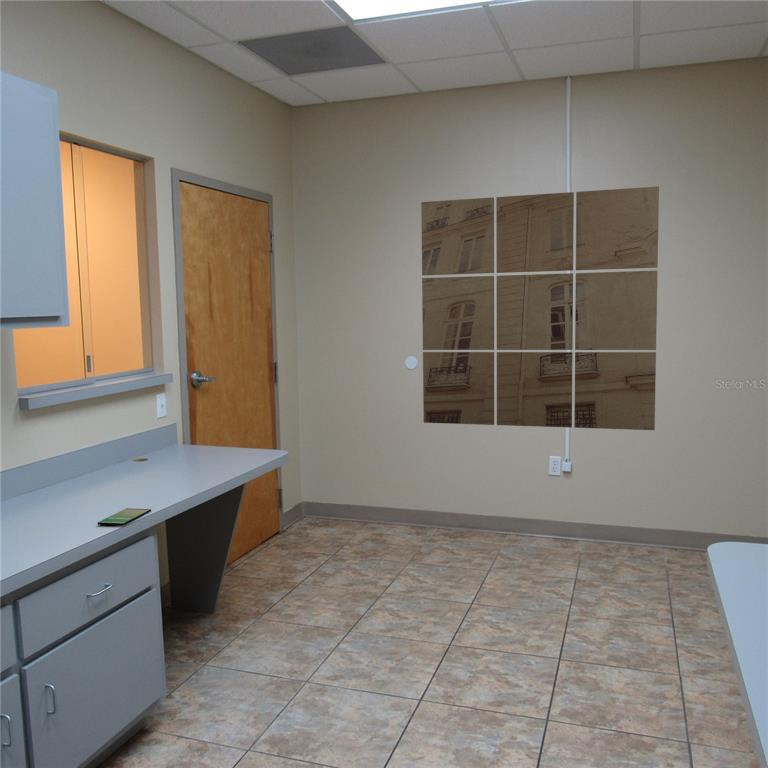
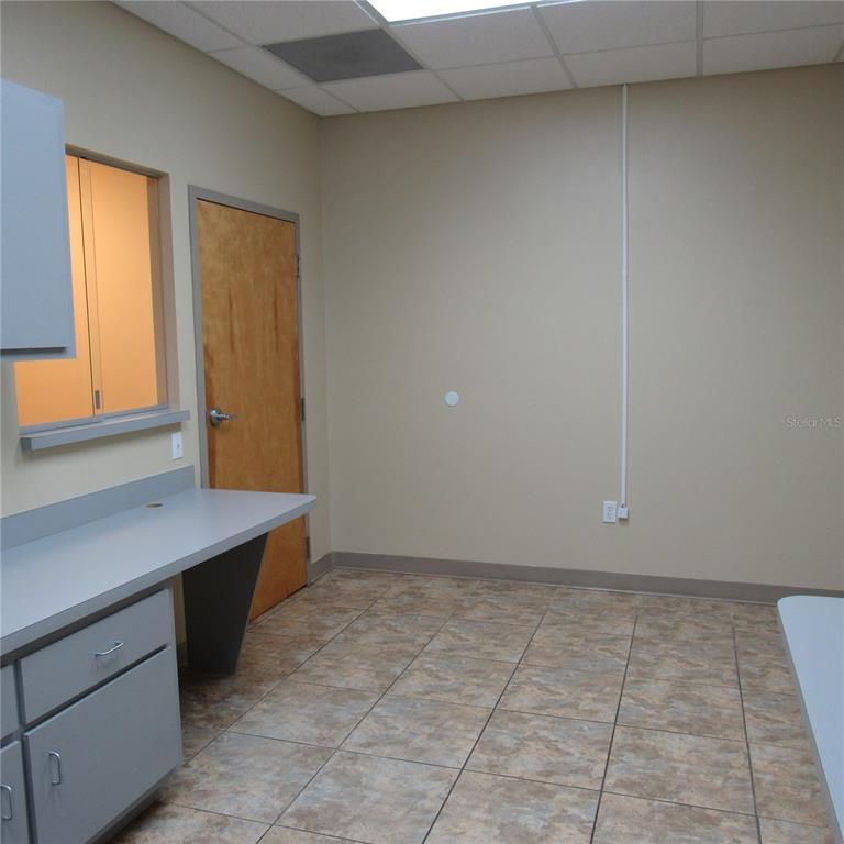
- smartphone [96,508,152,527]
- wall art [420,185,660,431]
